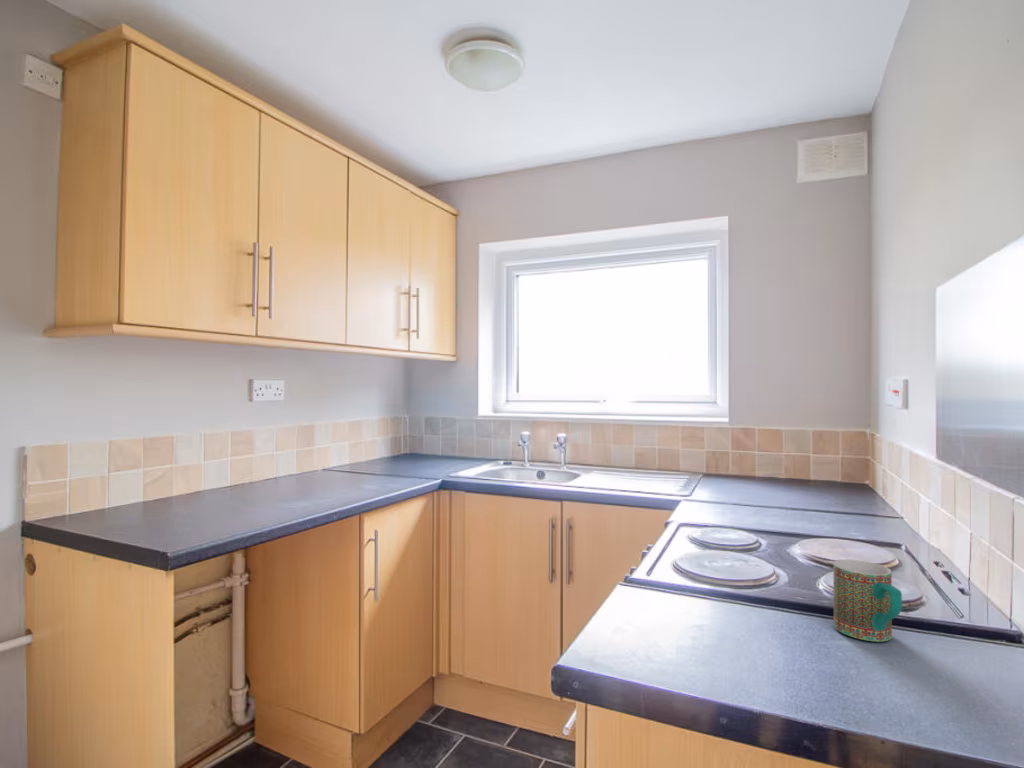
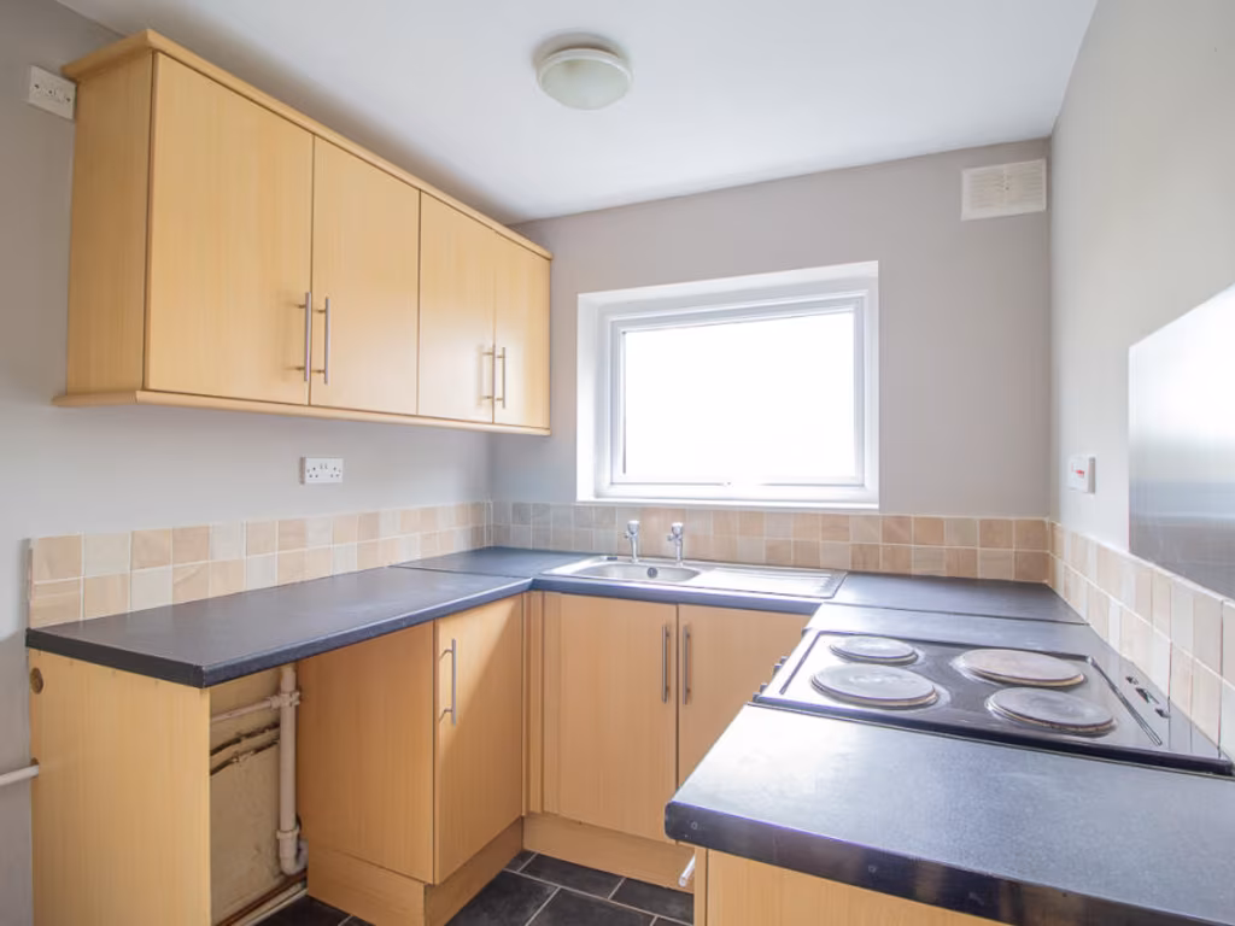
- mug [832,558,903,643]
